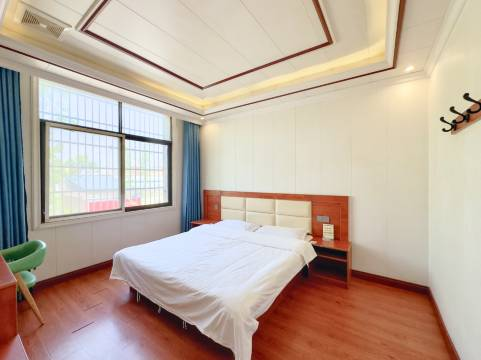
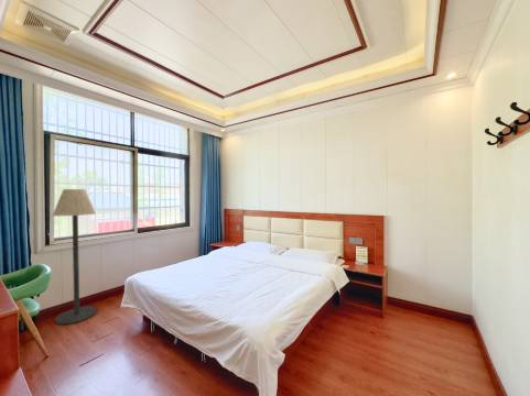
+ floor lamp [52,188,98,326]
